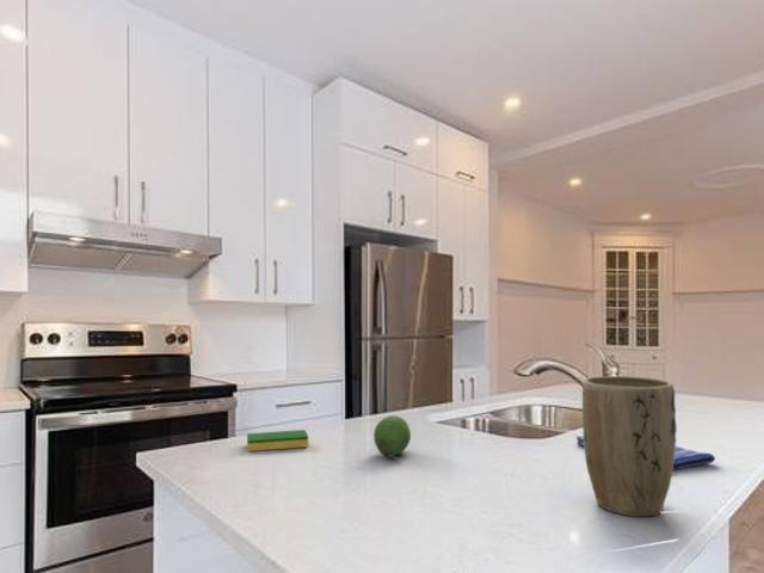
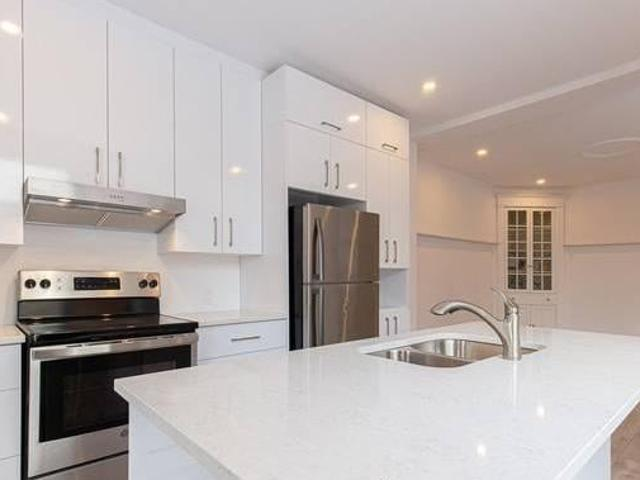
- dish sponge [246,429,309,452]
- dish towel [575,435,716,472]
- plant pot [581,375,678,518]
- fruit [372,414,412,458]
